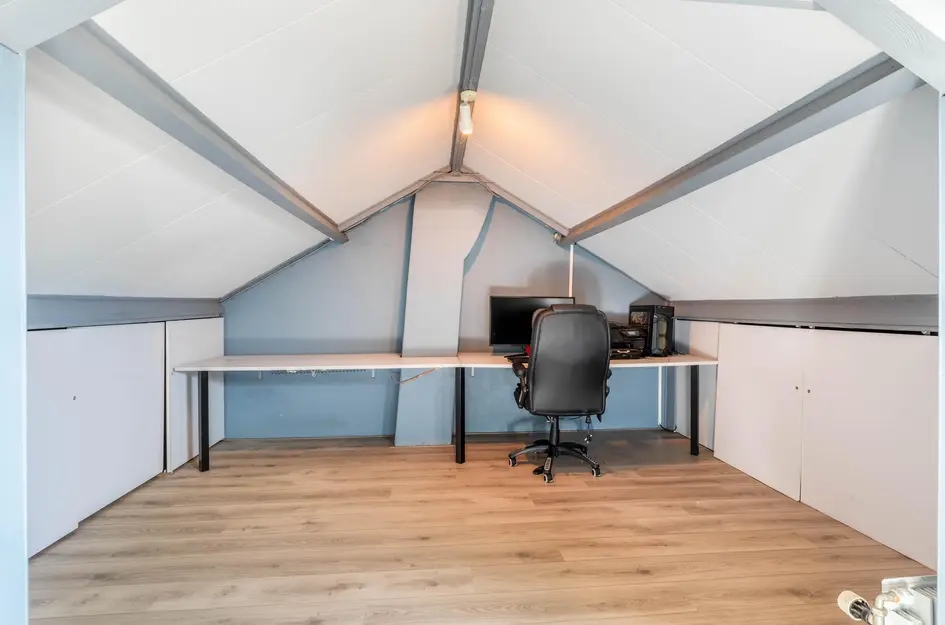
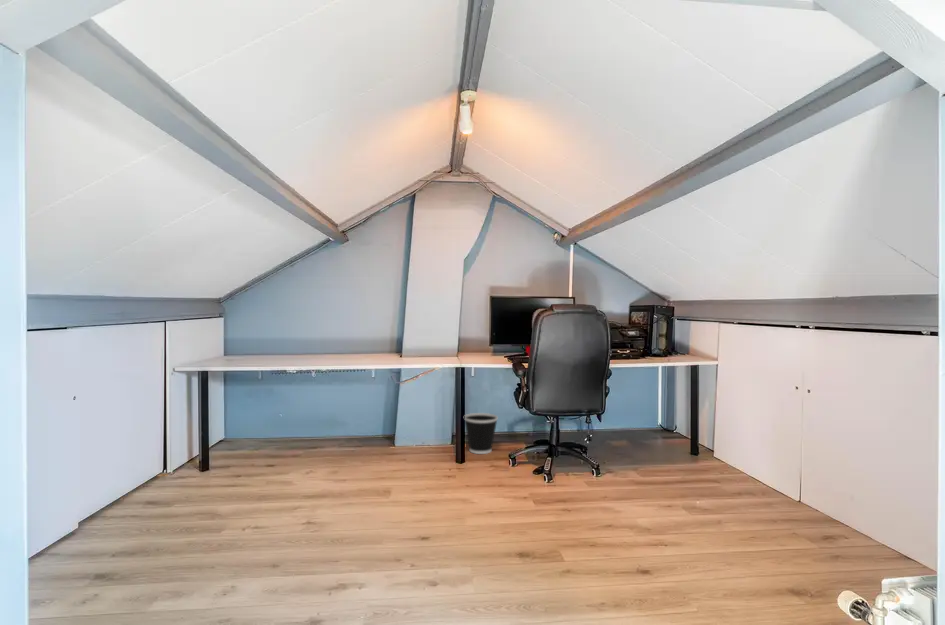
+ wastebasket [464,412,499,455]
